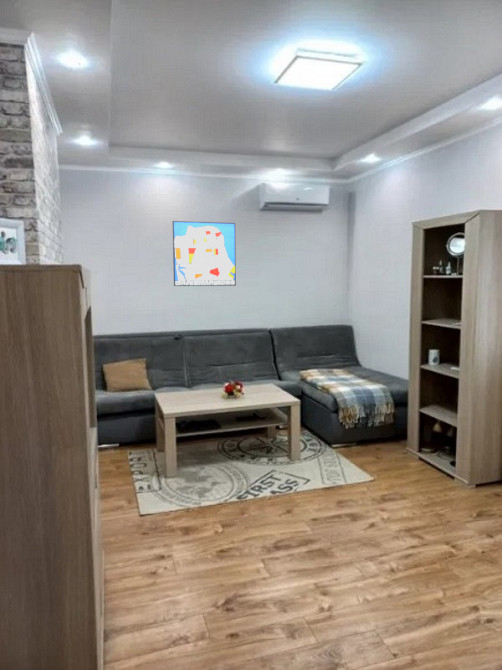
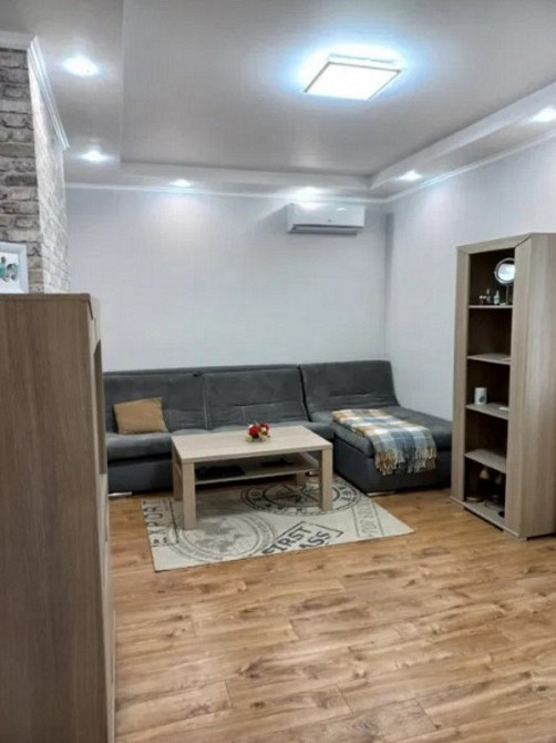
- wall art [172,220,237,287]
